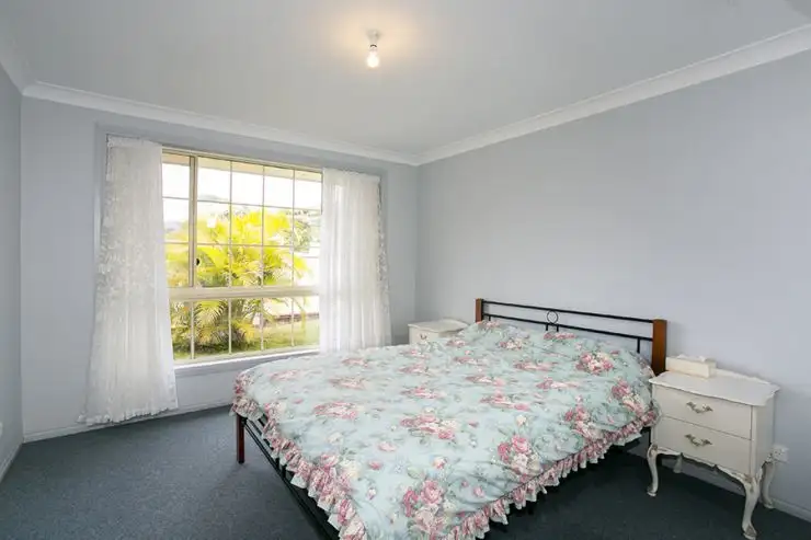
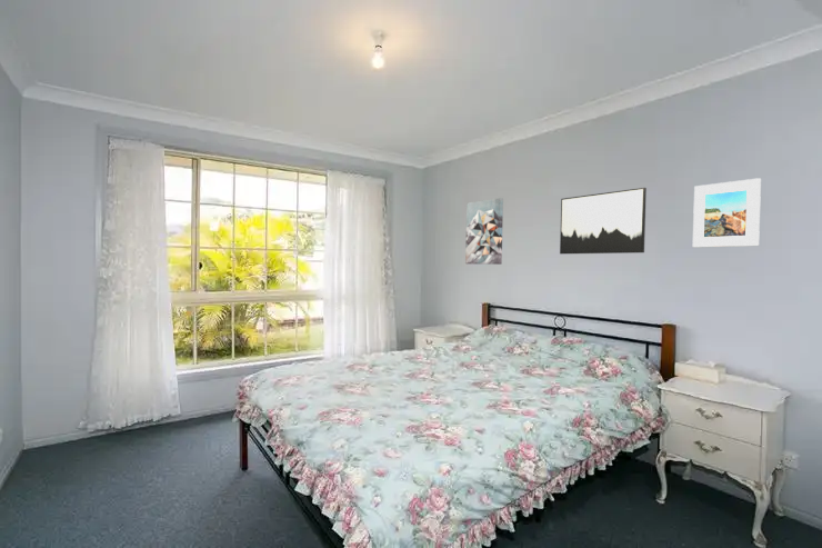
+ wall art [464,197,504,266]
+ wall art [559,187,648,255]
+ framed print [692,178,762,248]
